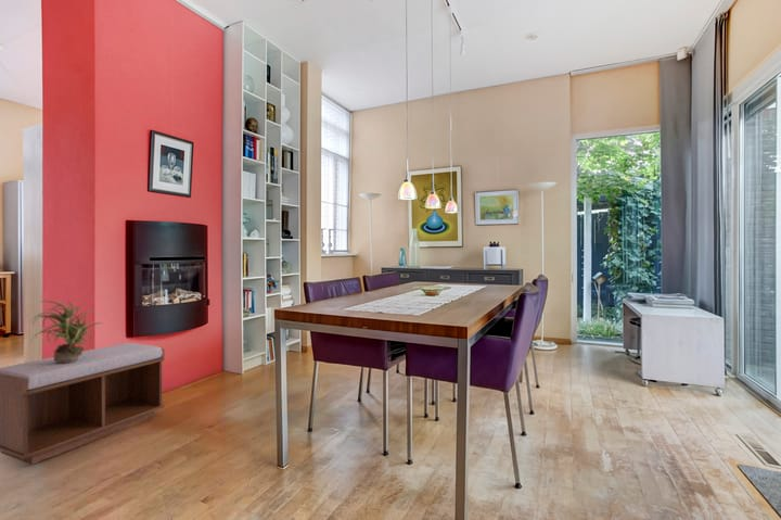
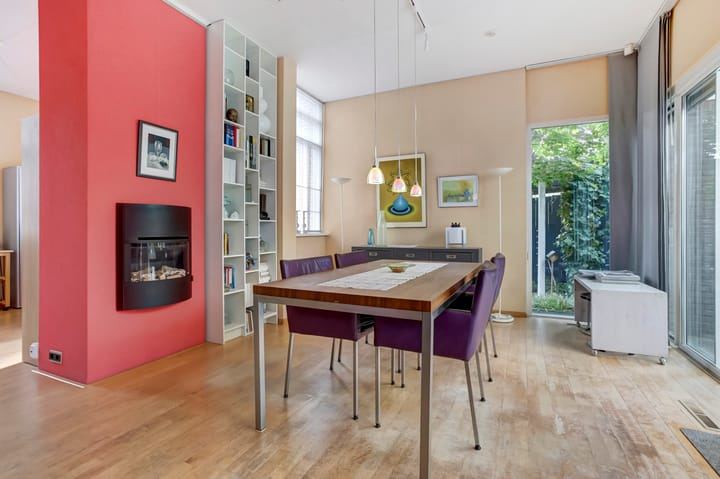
- bench [0,342,166,466]
- potted plant [28,300,103,363]
